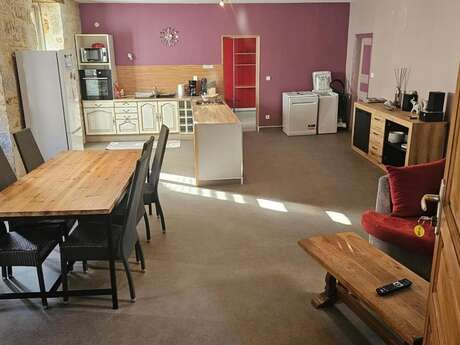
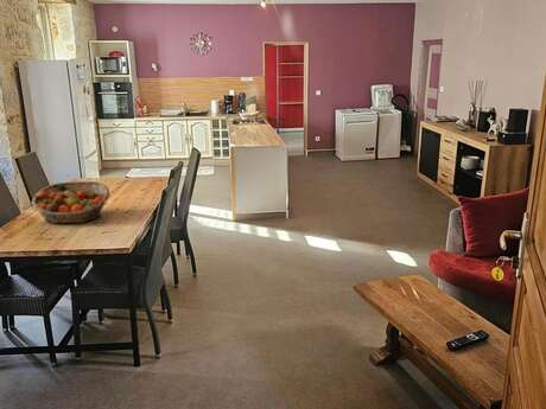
+ fruit basket [30,180,112,225]
